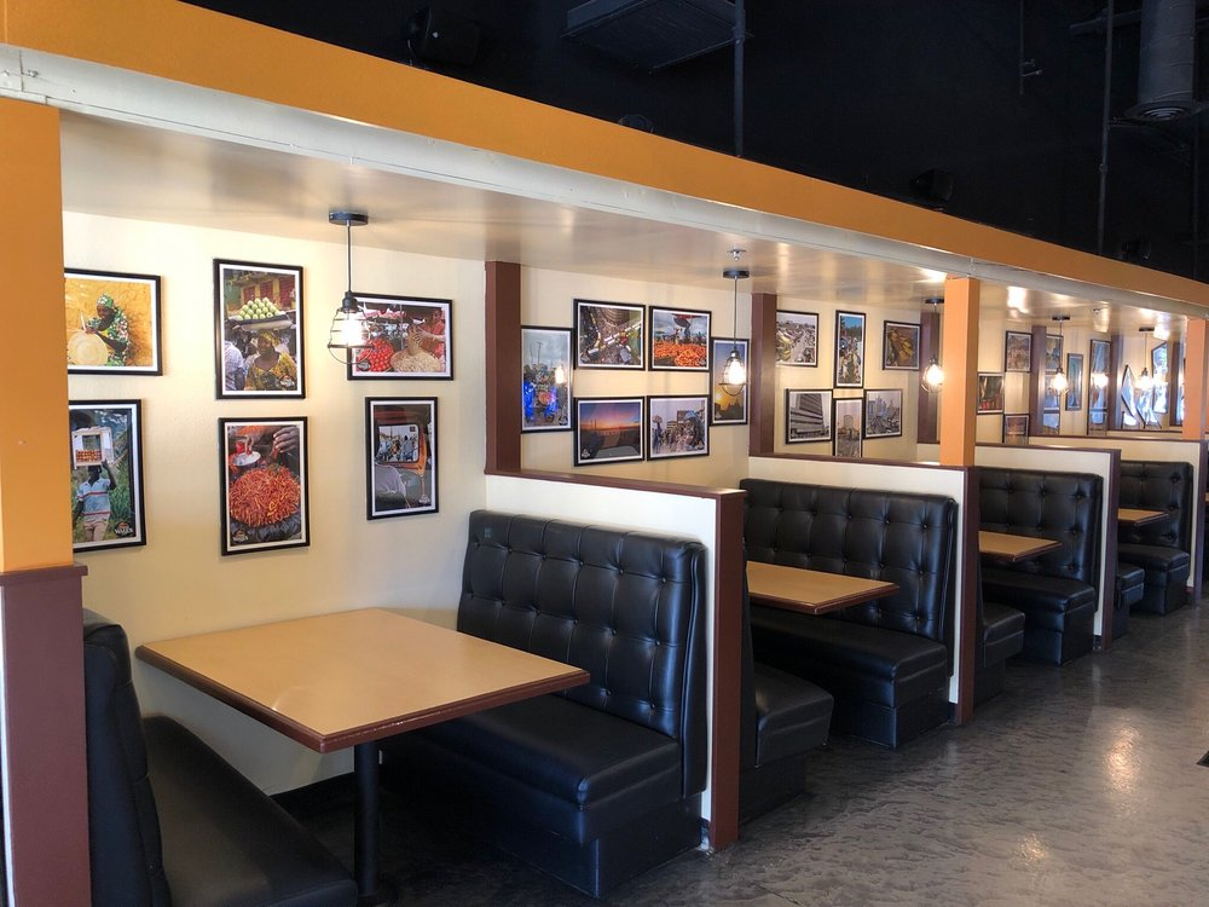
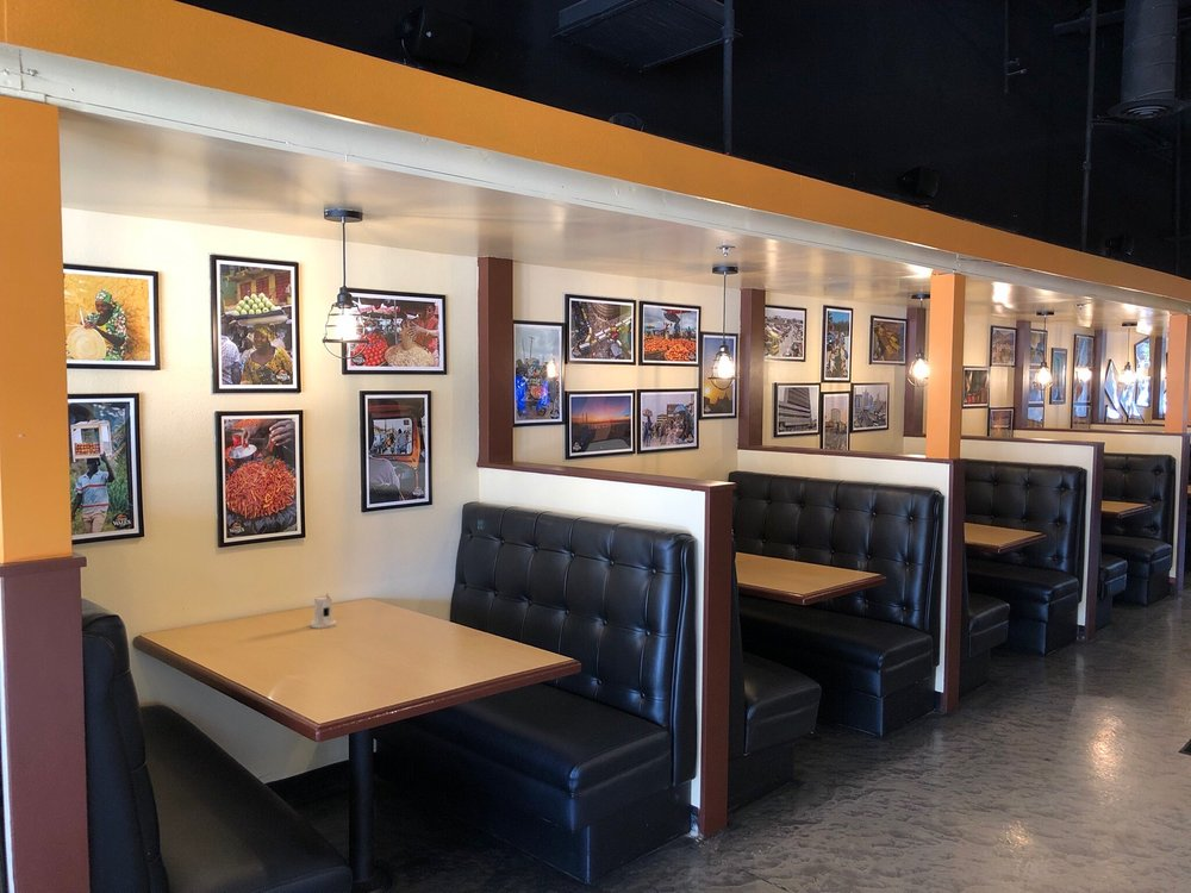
+ candle [310,592,337,630]
